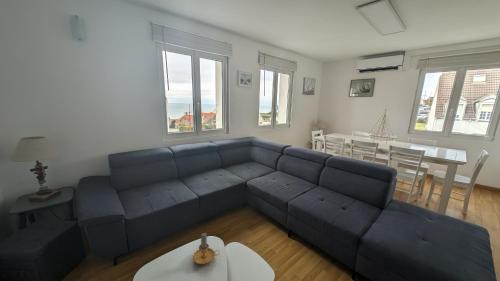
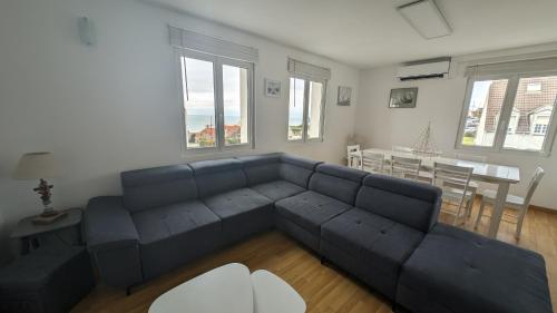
- candle [192,232,221,265]
